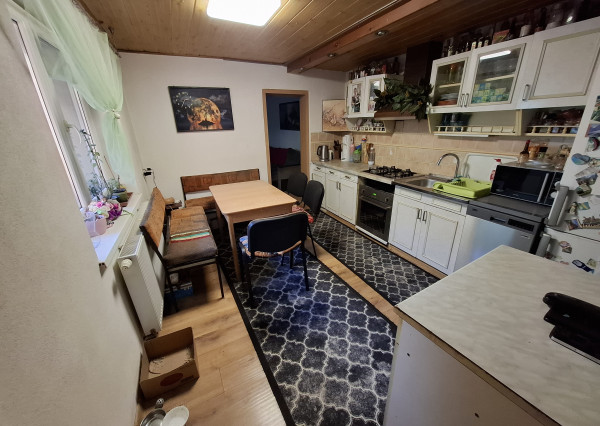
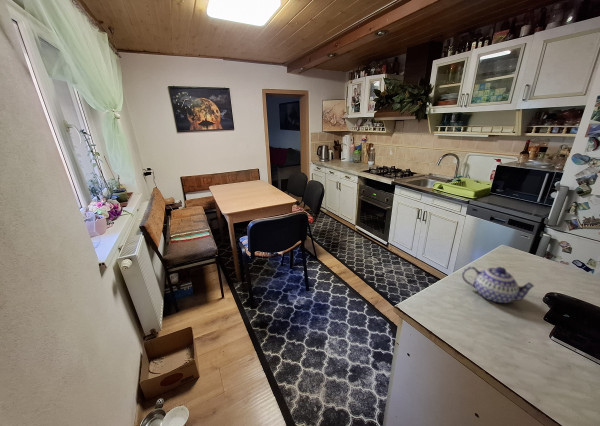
+ teapot [461,265,536,304]
